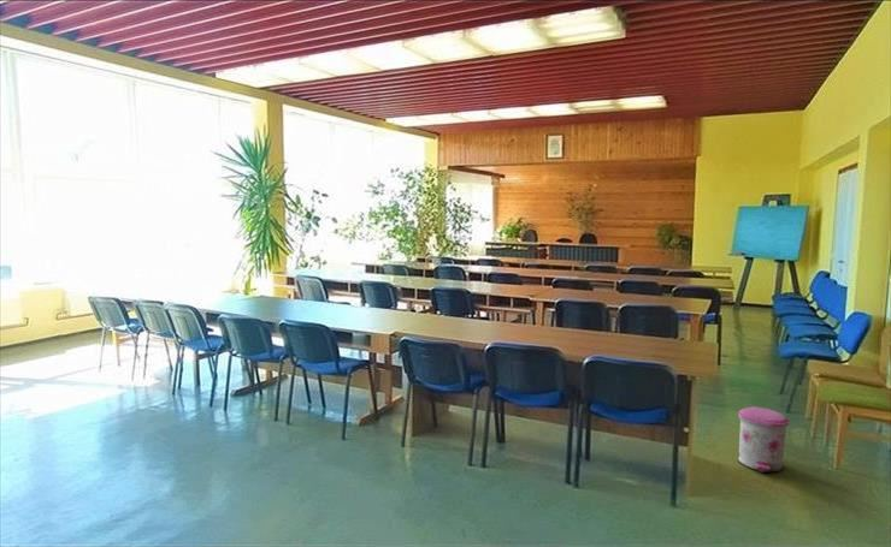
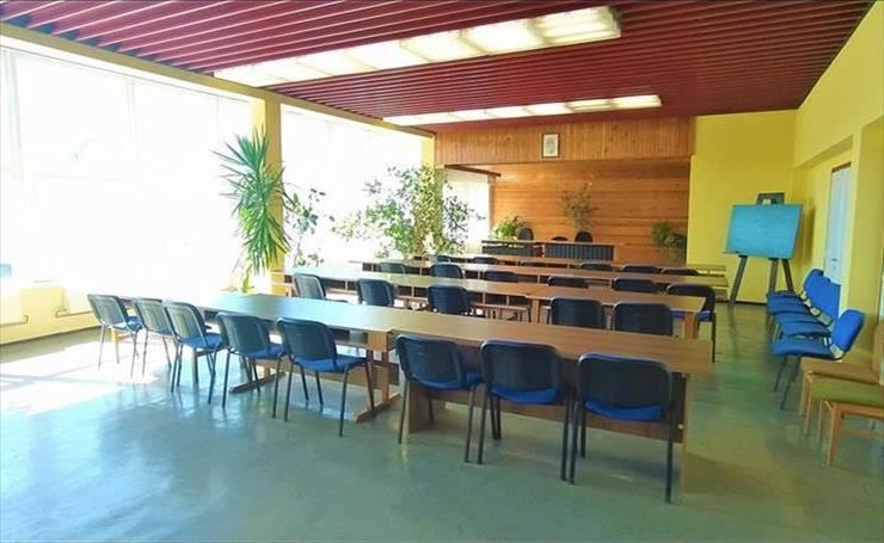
- trash can [737,405,791,474]
